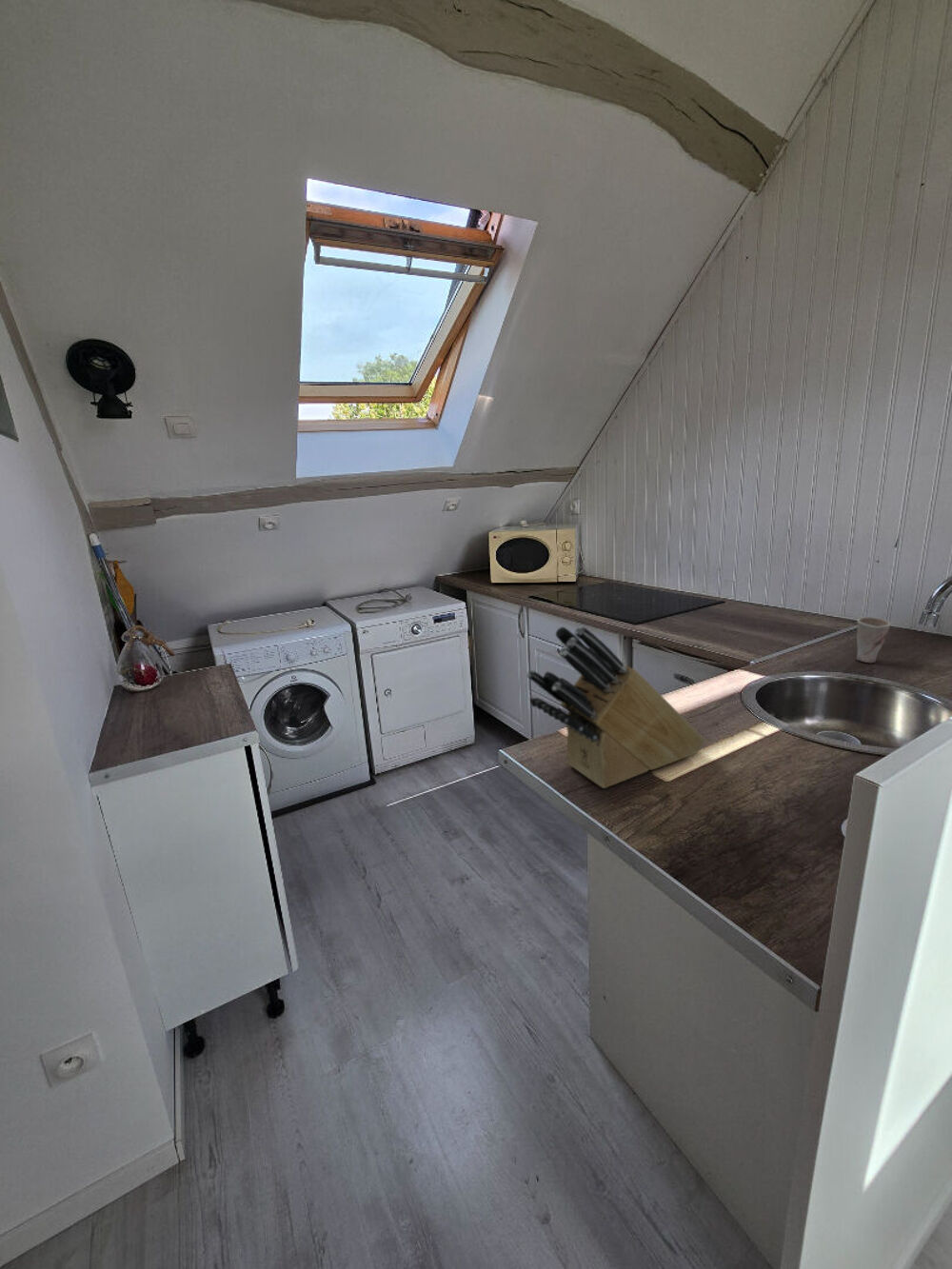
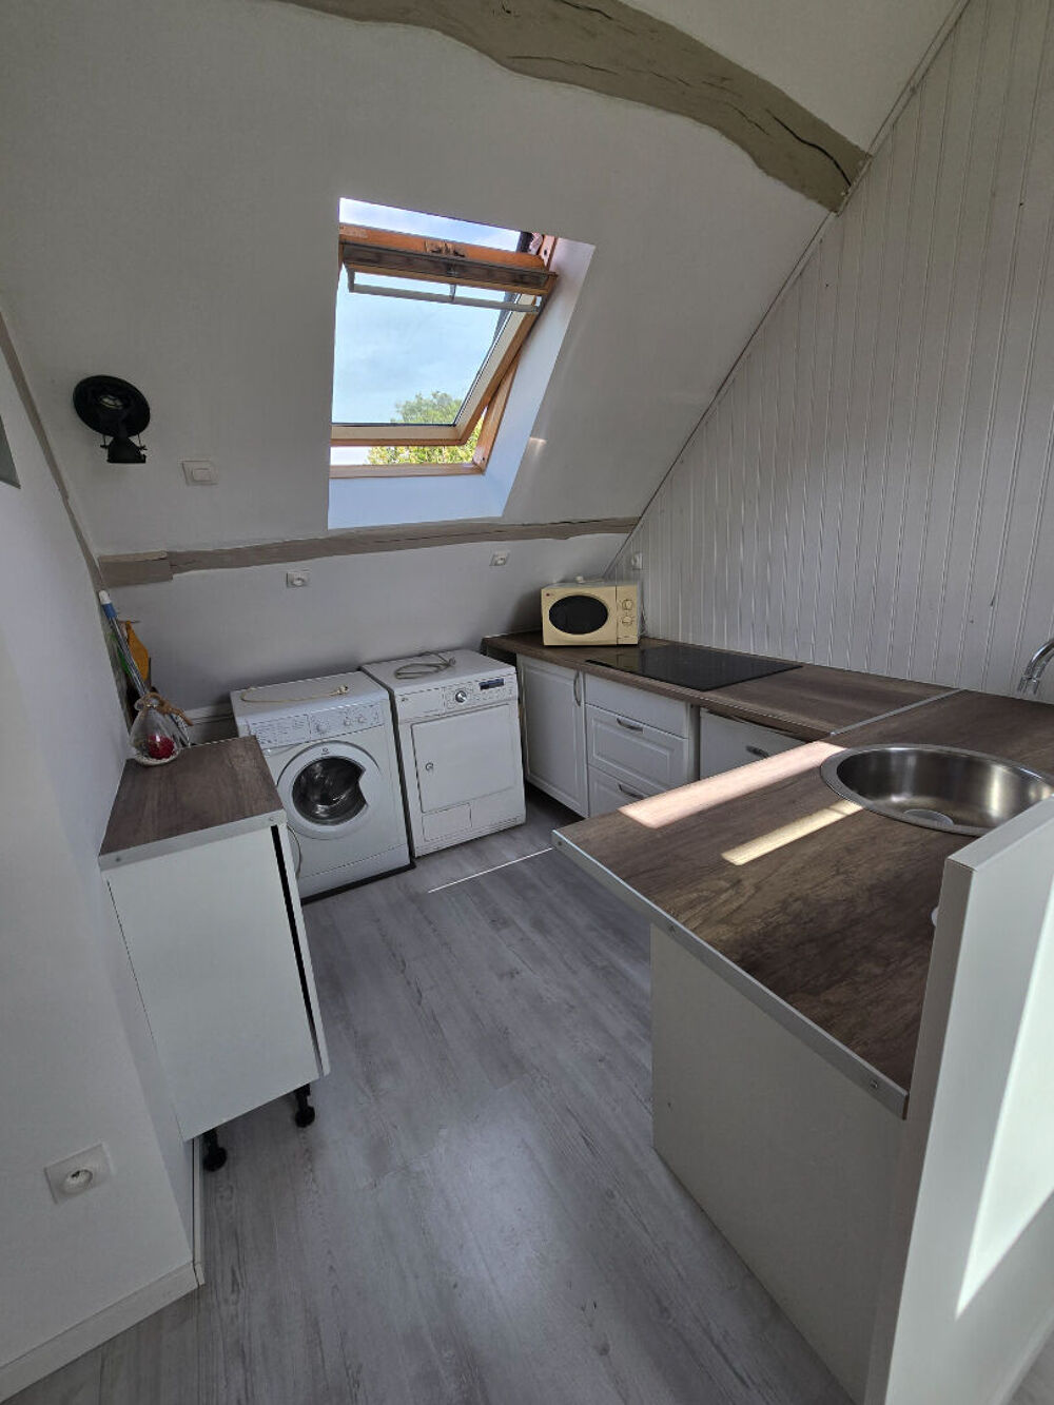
- knife block [526,625,705,789]
- cup [856,616,892,664]
